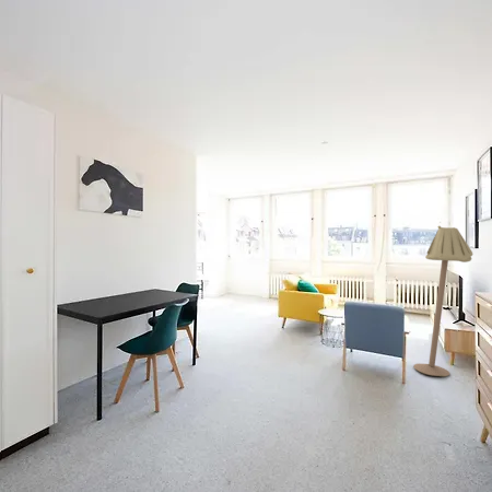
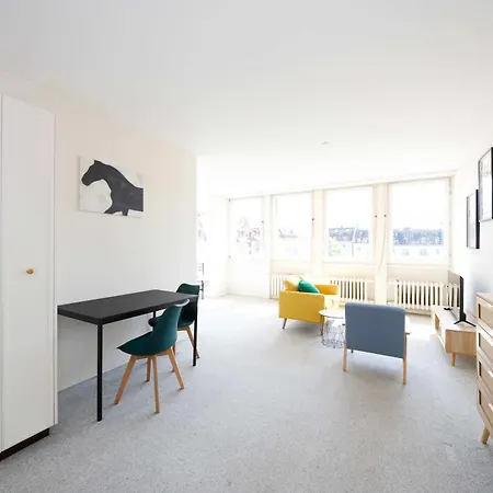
- floor lamp [412,225,473,377]
